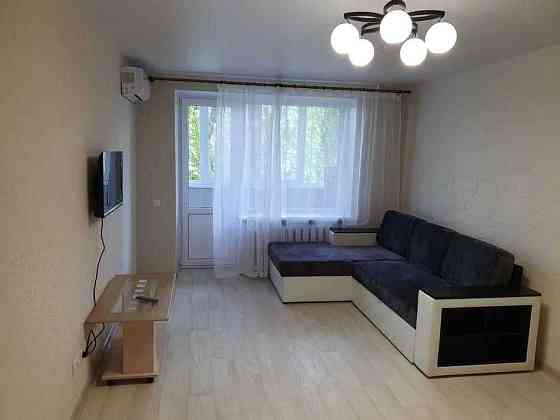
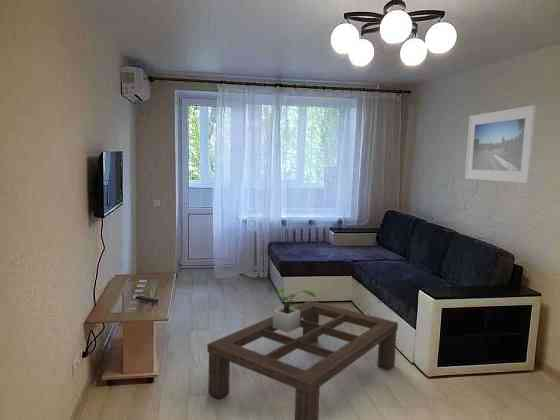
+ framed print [464,104,537,184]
+ potted plant [263,286,317,334]
+ coffee table [206,300,399,420]
